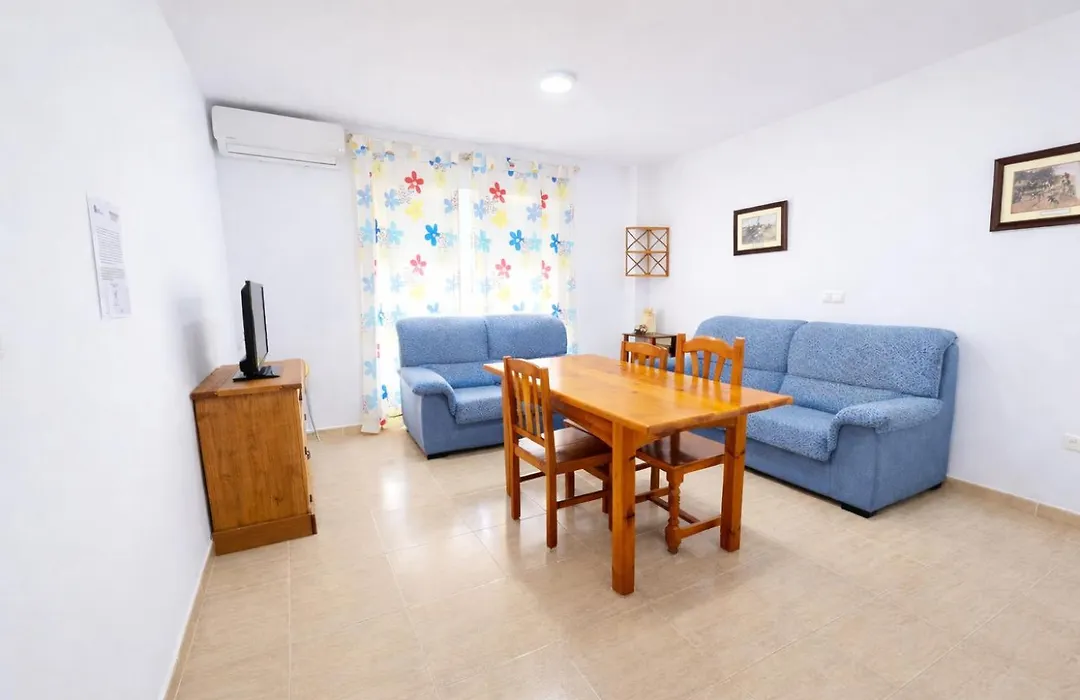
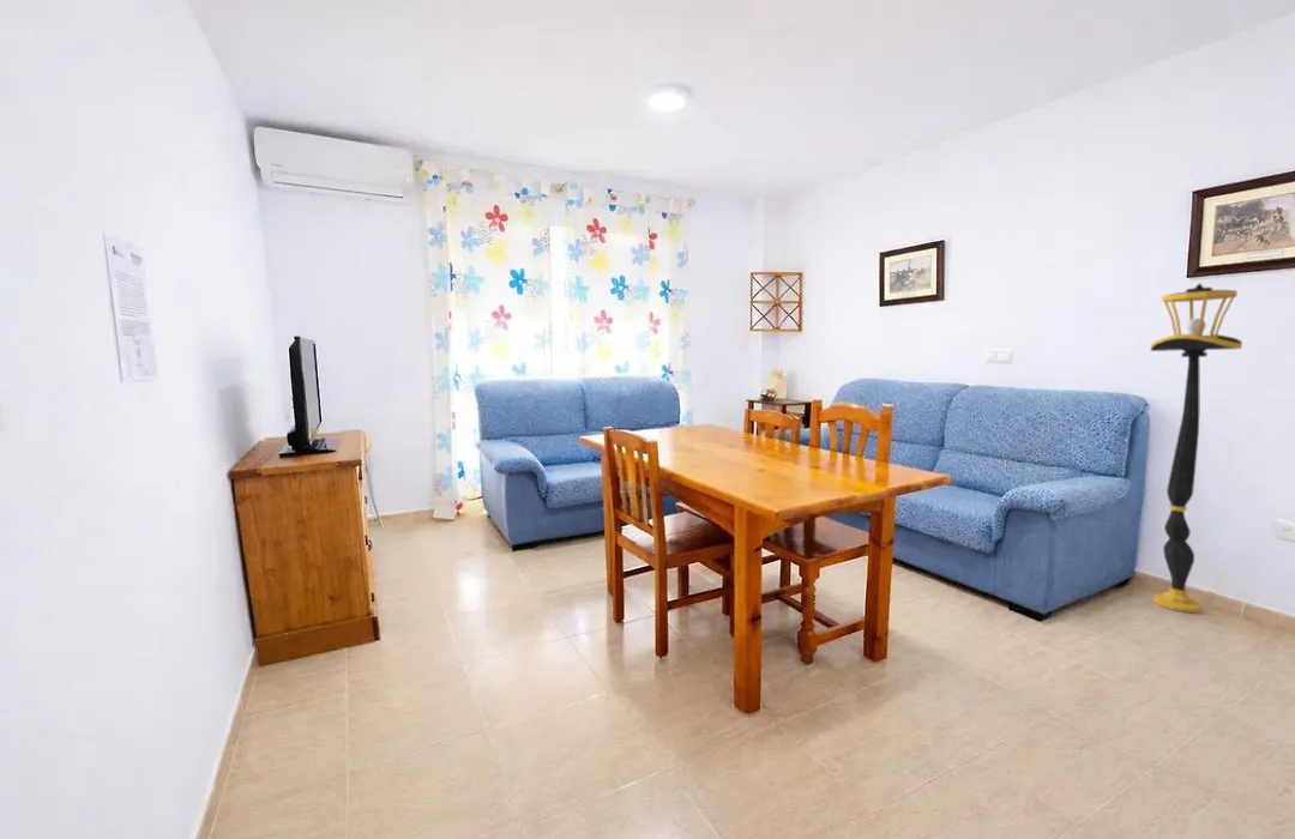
+ floor lamp [1150,282,1243,614]
